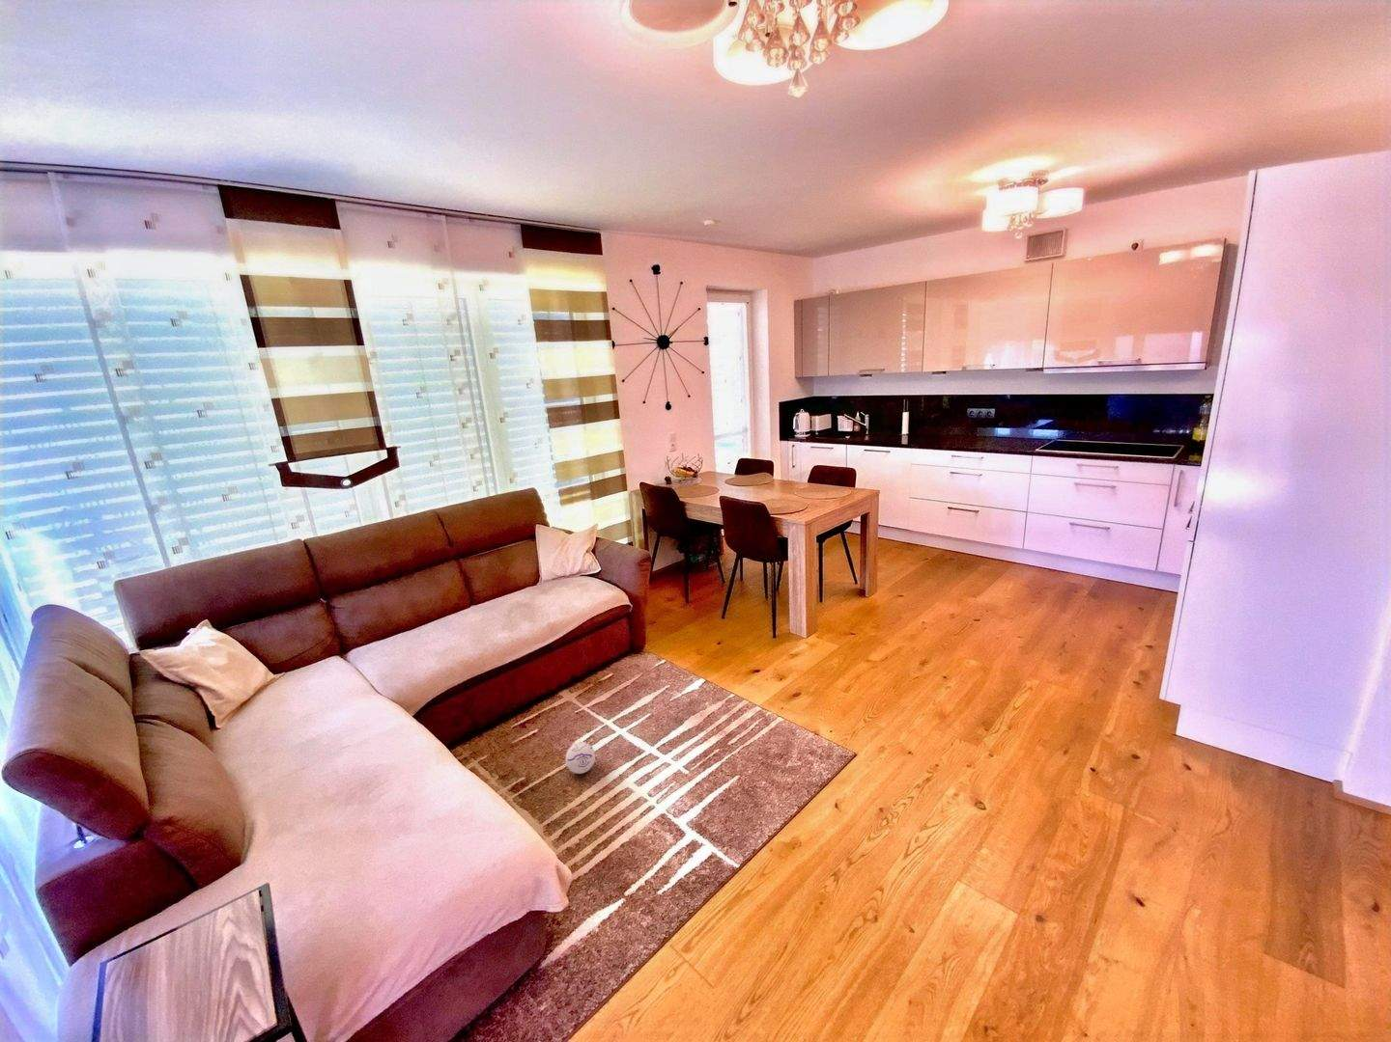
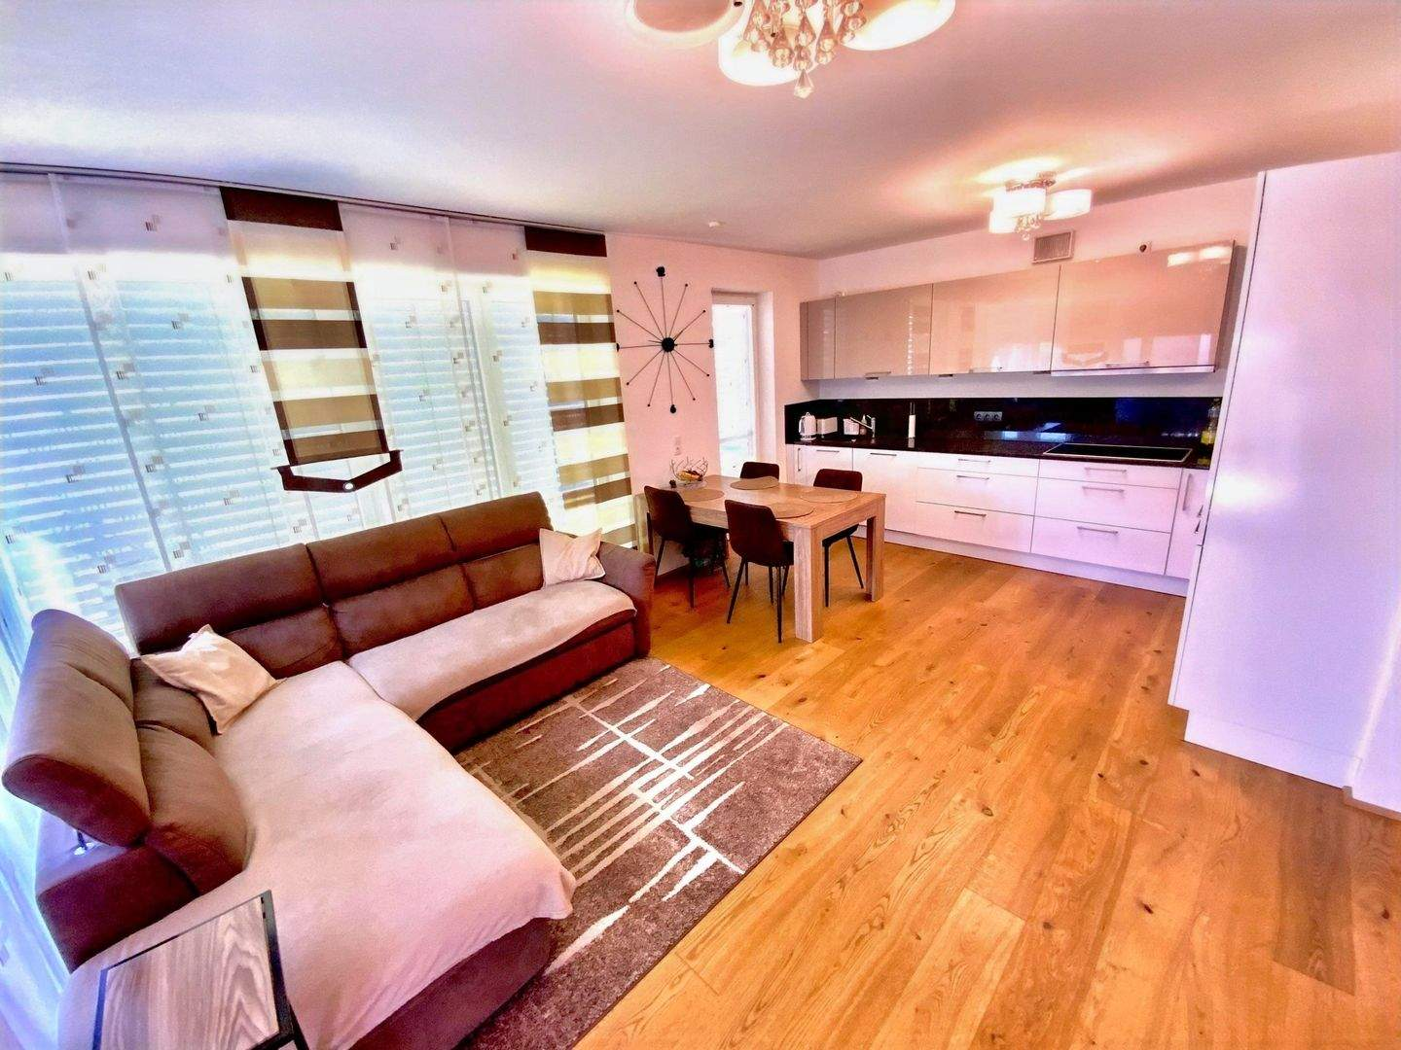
- ball [565,741,596,775]
